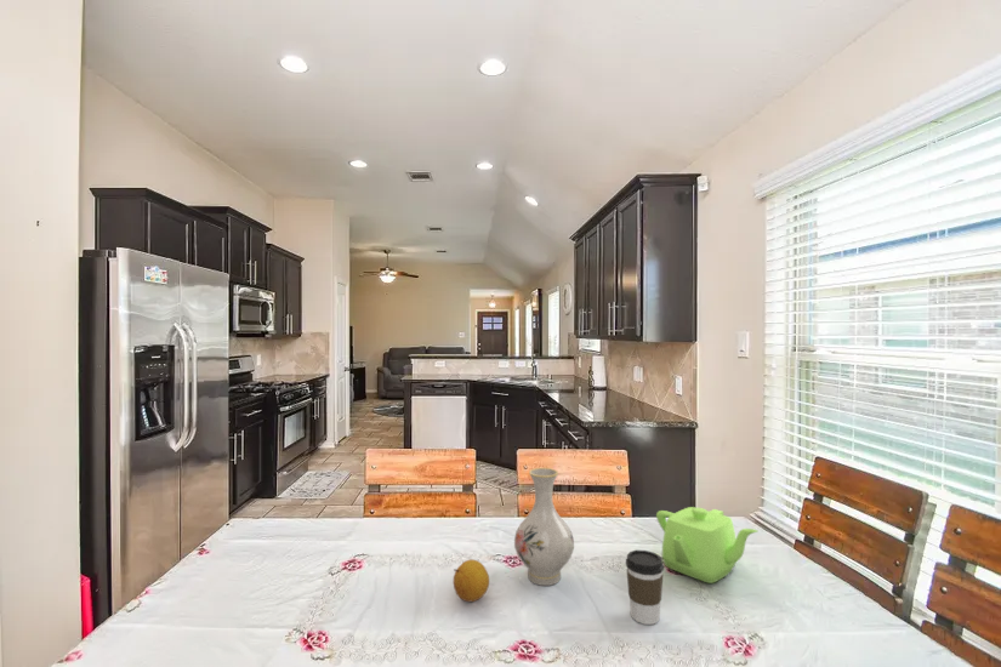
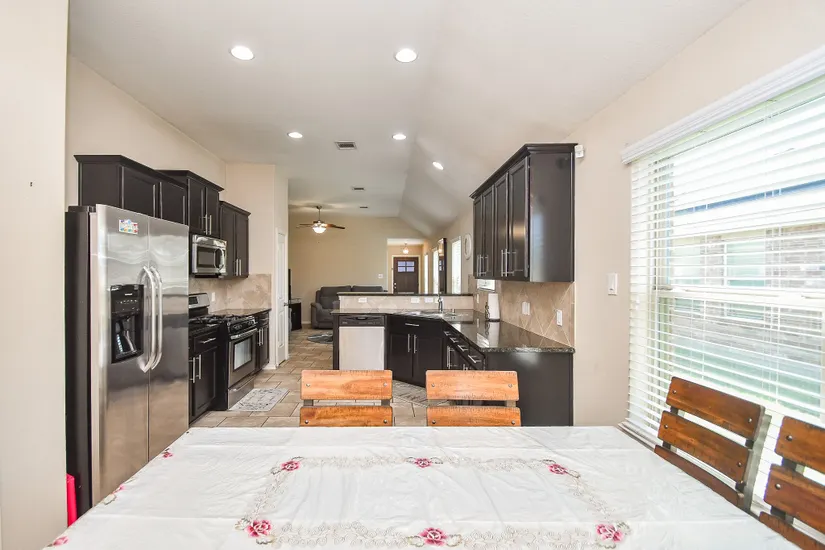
- coffee cup [625,549,665,626]
- fruit [453,559,490,603]
- vase [513,467,575,587]
- teapot [655,506,758,585]
